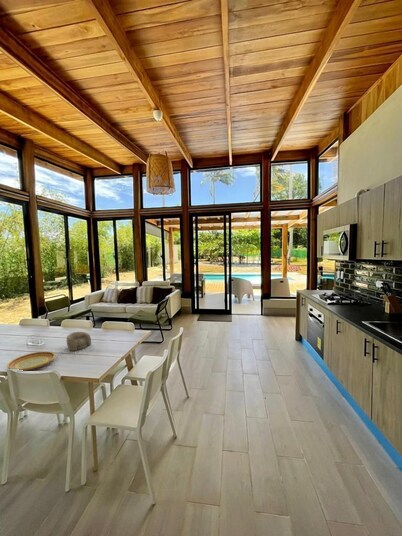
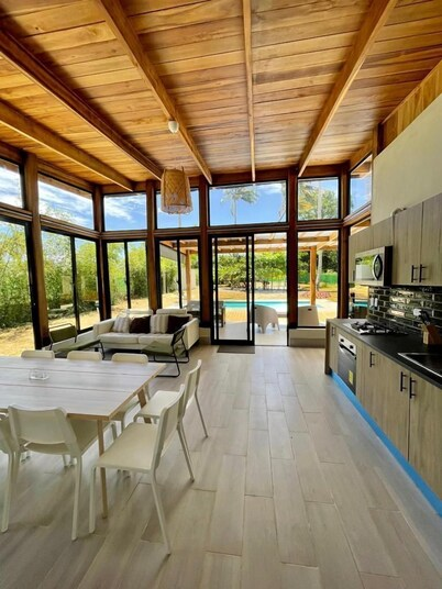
- plate [6,351,56,372]
- decorative bowl [66,331,92,352]
